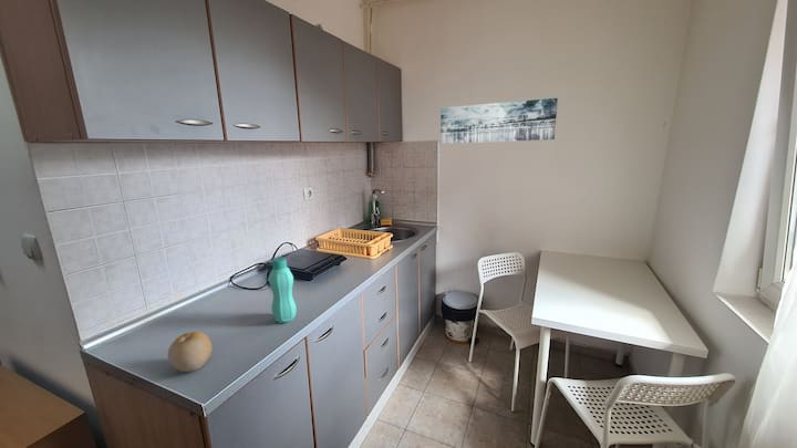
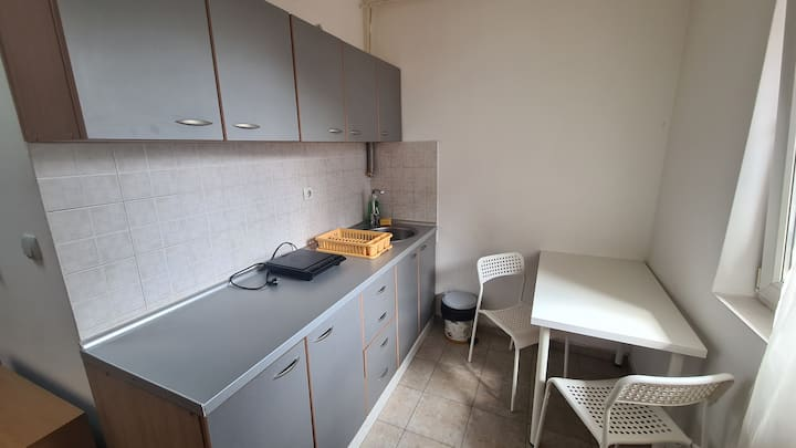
- bottle [268,257,298,324]
- fruit [167,331,214,373]
- wall art [439,97,559,145]
